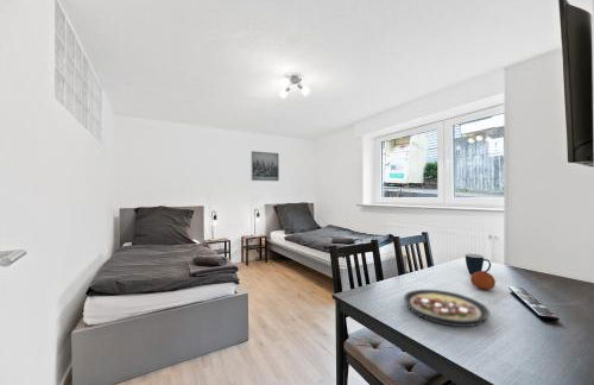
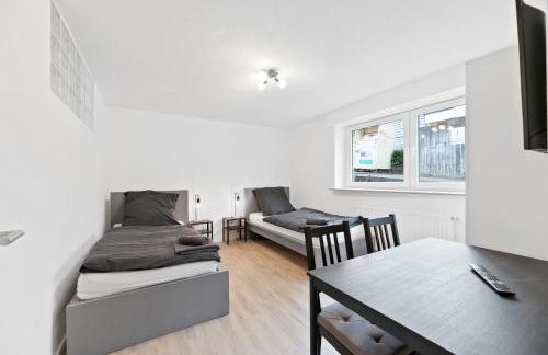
- mug [465,252,492,276]
- fruit [469,270,497,291]
- plate [403,289,491,328]
- wall art [251,150,280,182]
